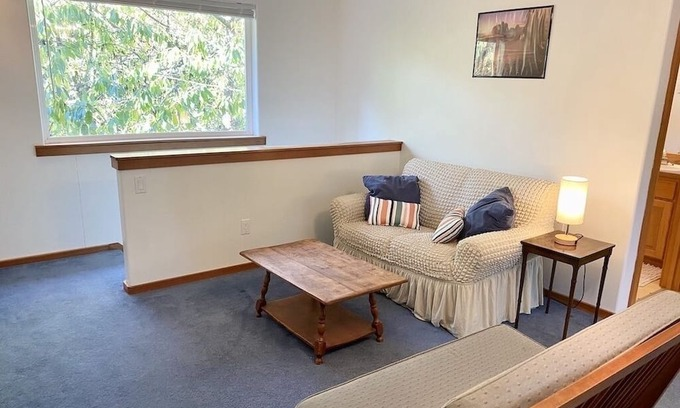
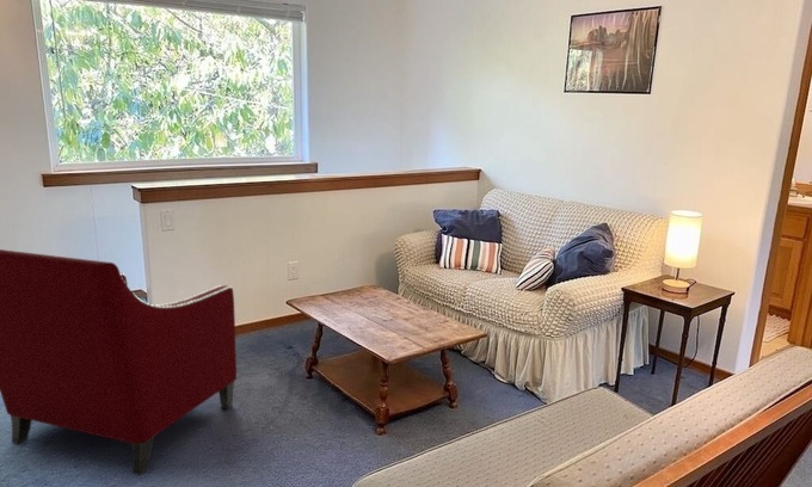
+ armchair [0,248,238,476]
